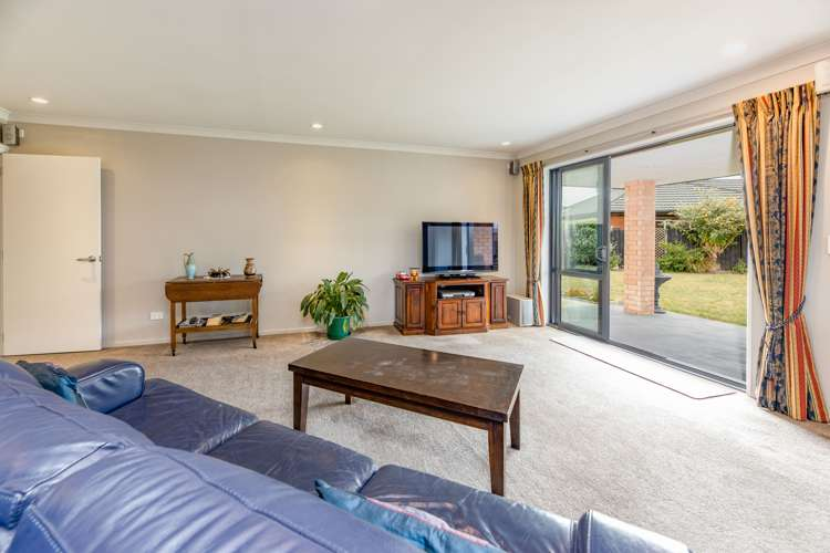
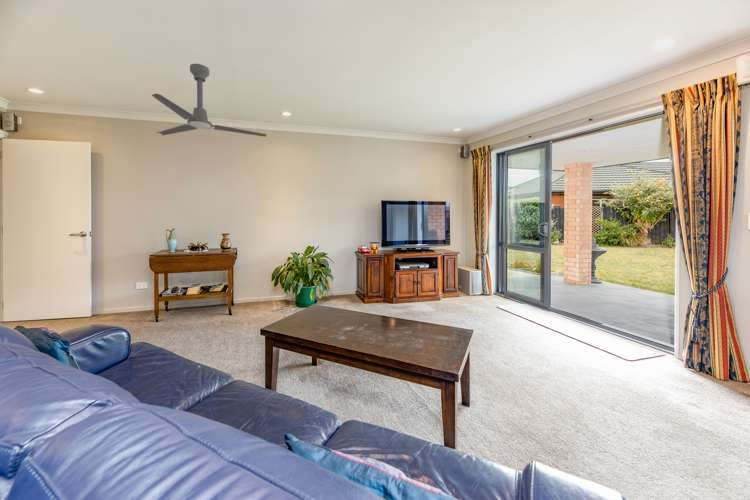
+ ceiling fan [151,63,268,138]
